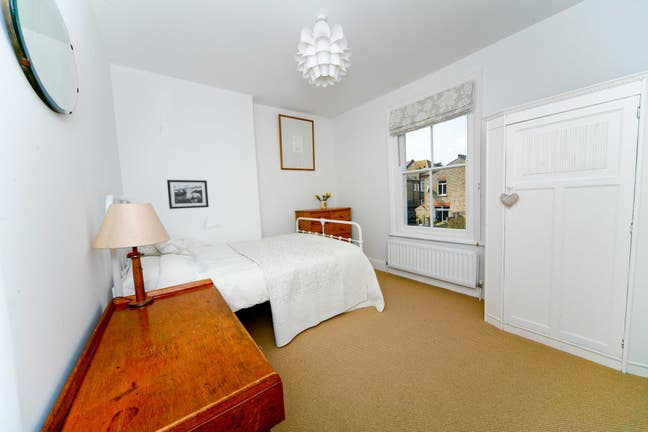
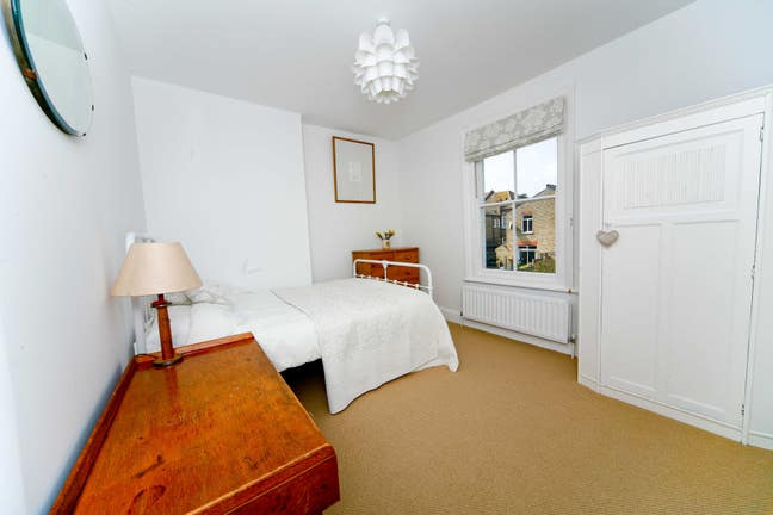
- picture frame [166,179,210,210]
